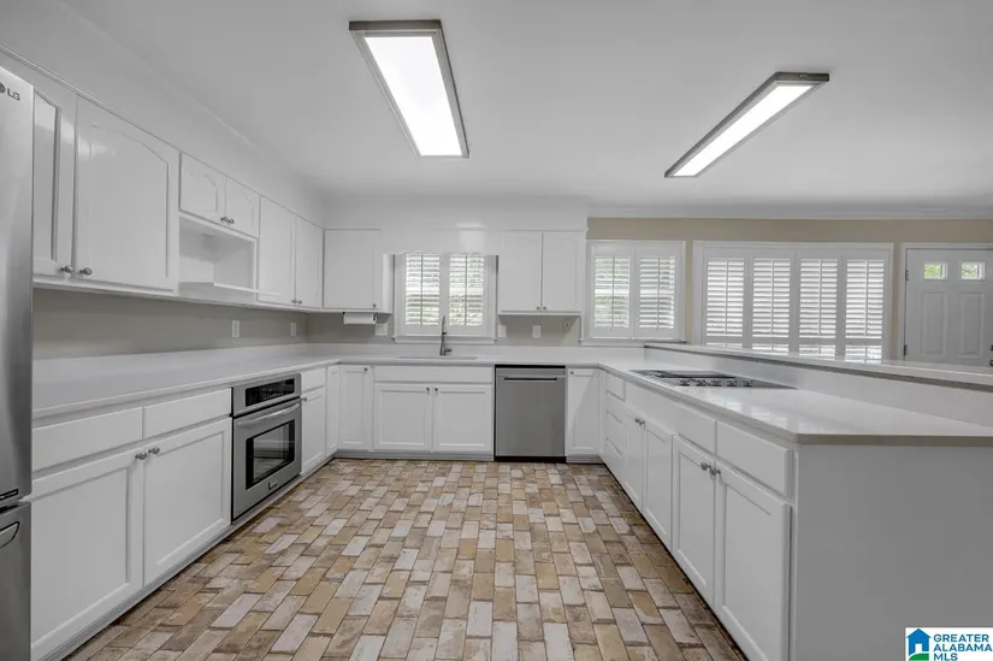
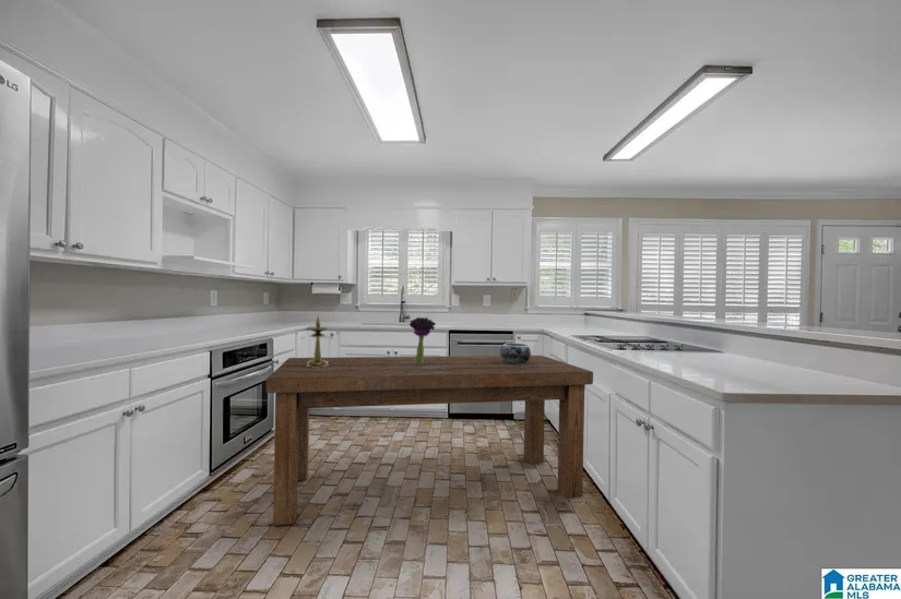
+ candlestick [306,314,330,368]
+ bouquet [408,316,437,364]
+ dining table [265,355,594,527]
+ decorative bowl [499,343,532,364]
